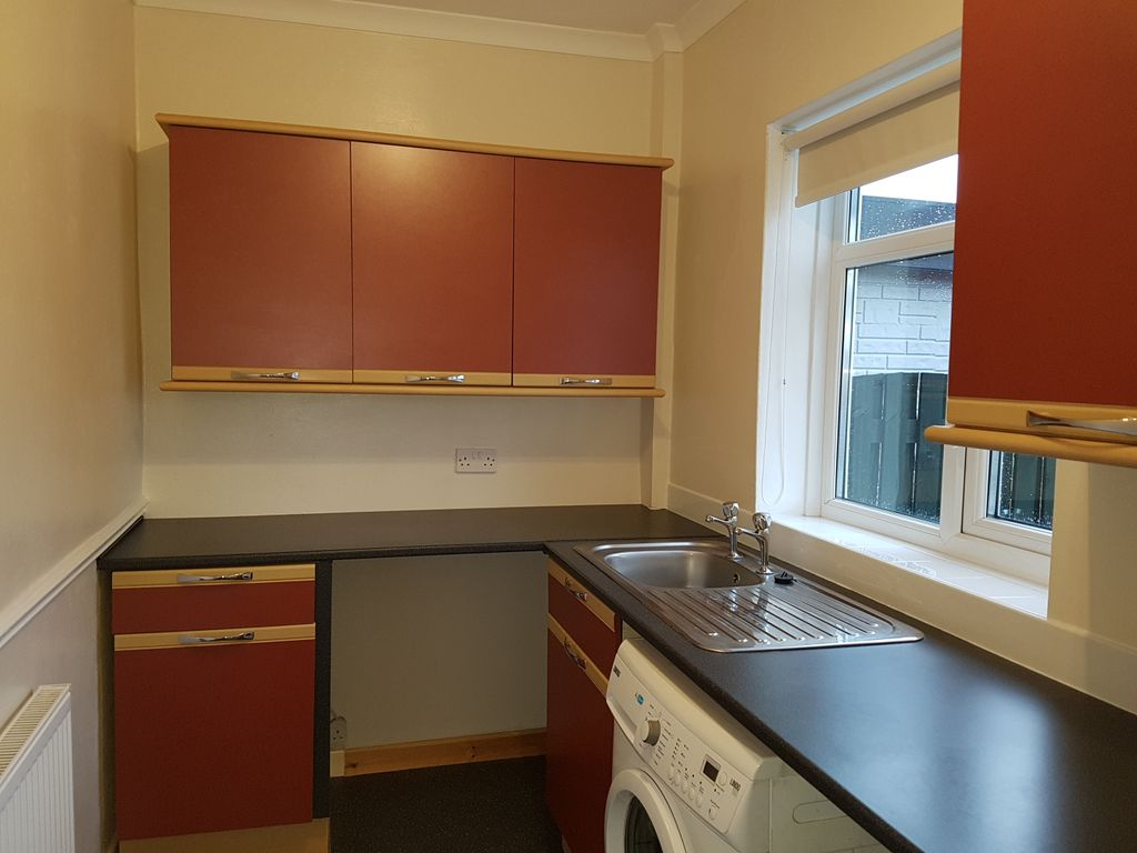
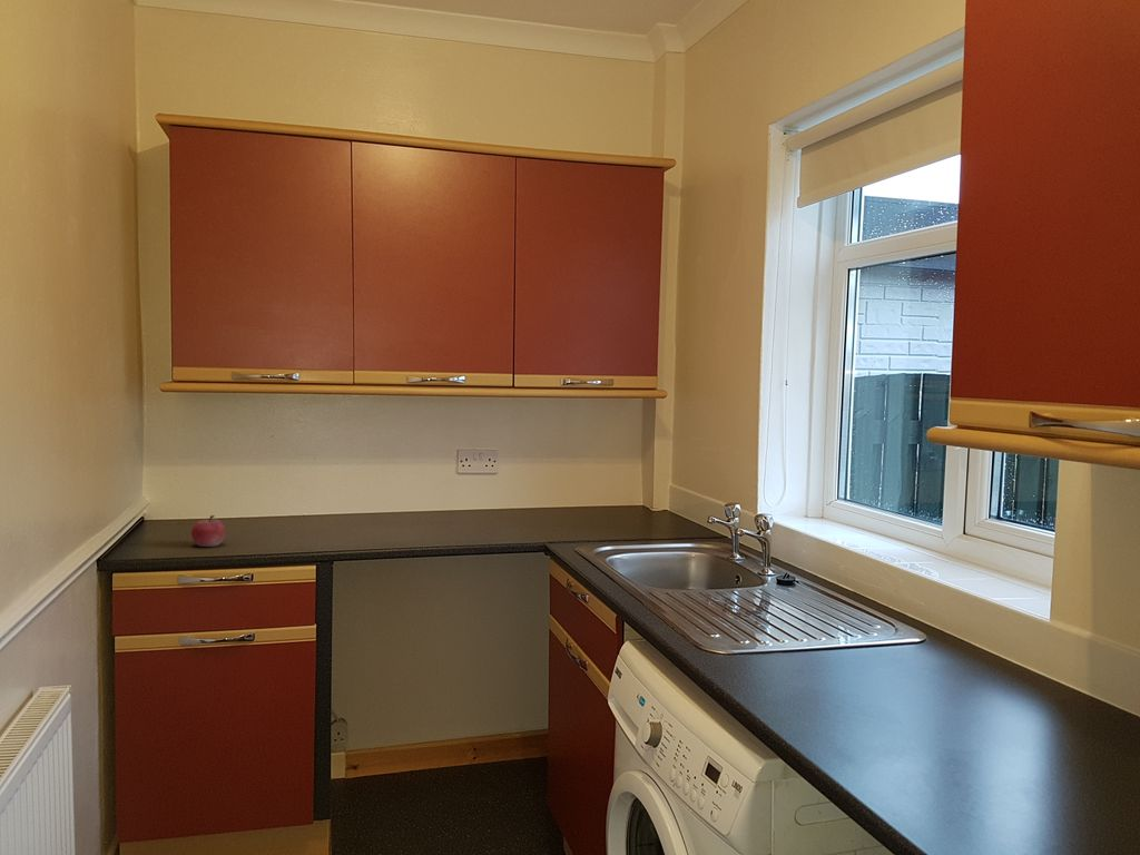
+ fruit [190,514,226,548]
